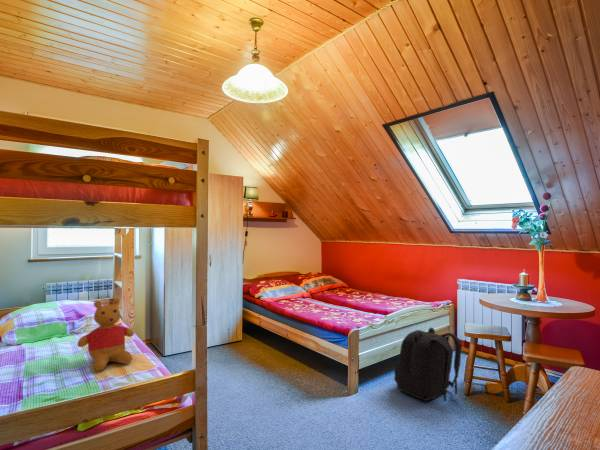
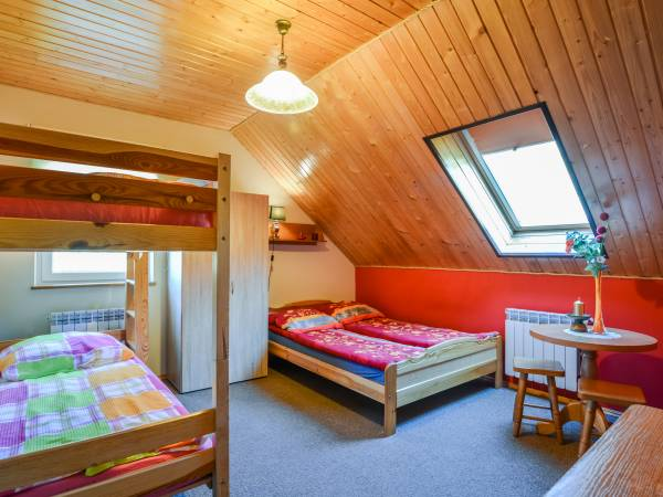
- backpack [393,327,463,403]
- teddy bear [76,297,135,372]
